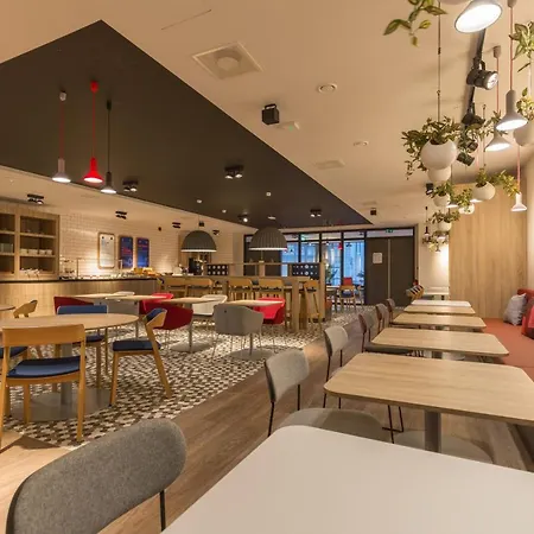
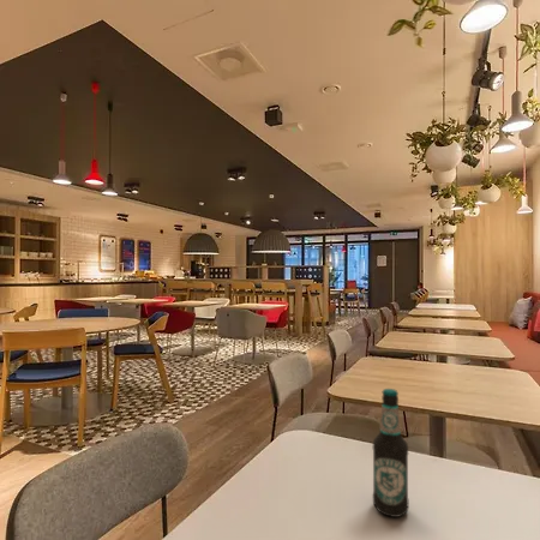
+ bottle [372,388,409,518]
